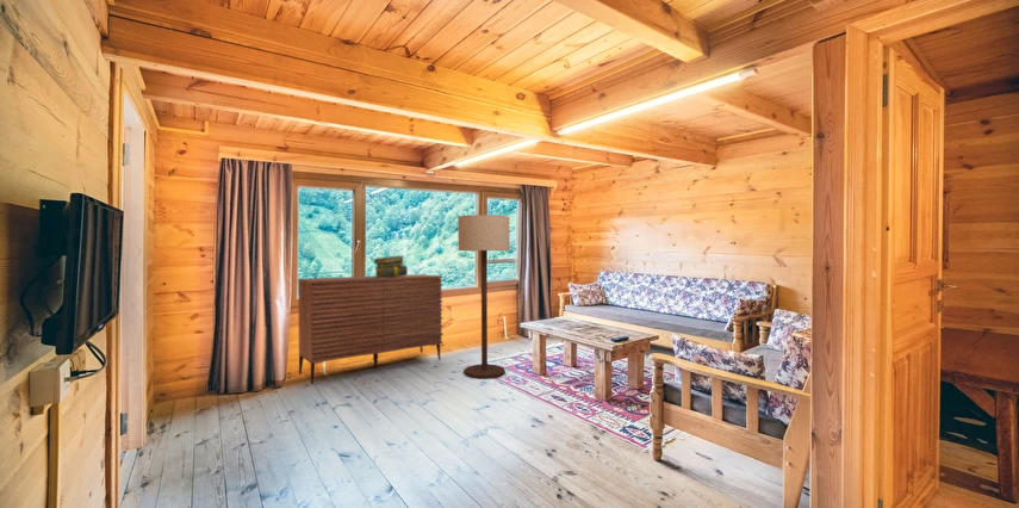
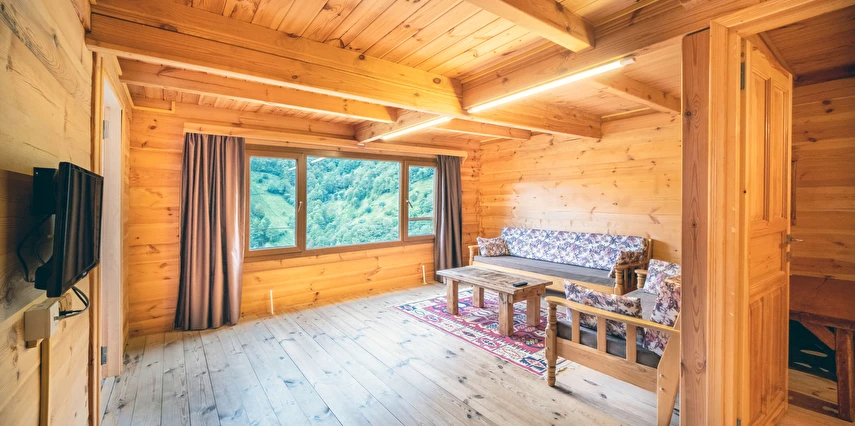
- stack of books [373,255,409,278]
- floor lamp [456,213,510,379]
- sideboard [297,273,443,385]
